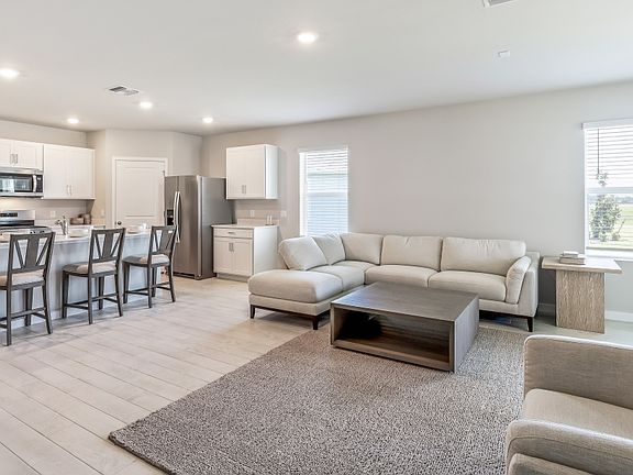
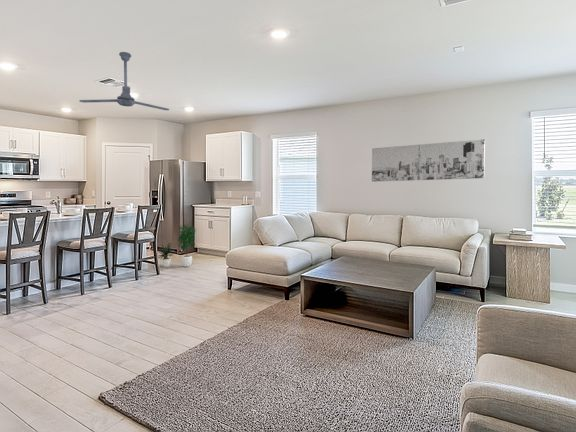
+ potted plant [156,222,197,268]
+ wall art [371,138,486,183]
+ ceiling fan [78,51,170,111]
